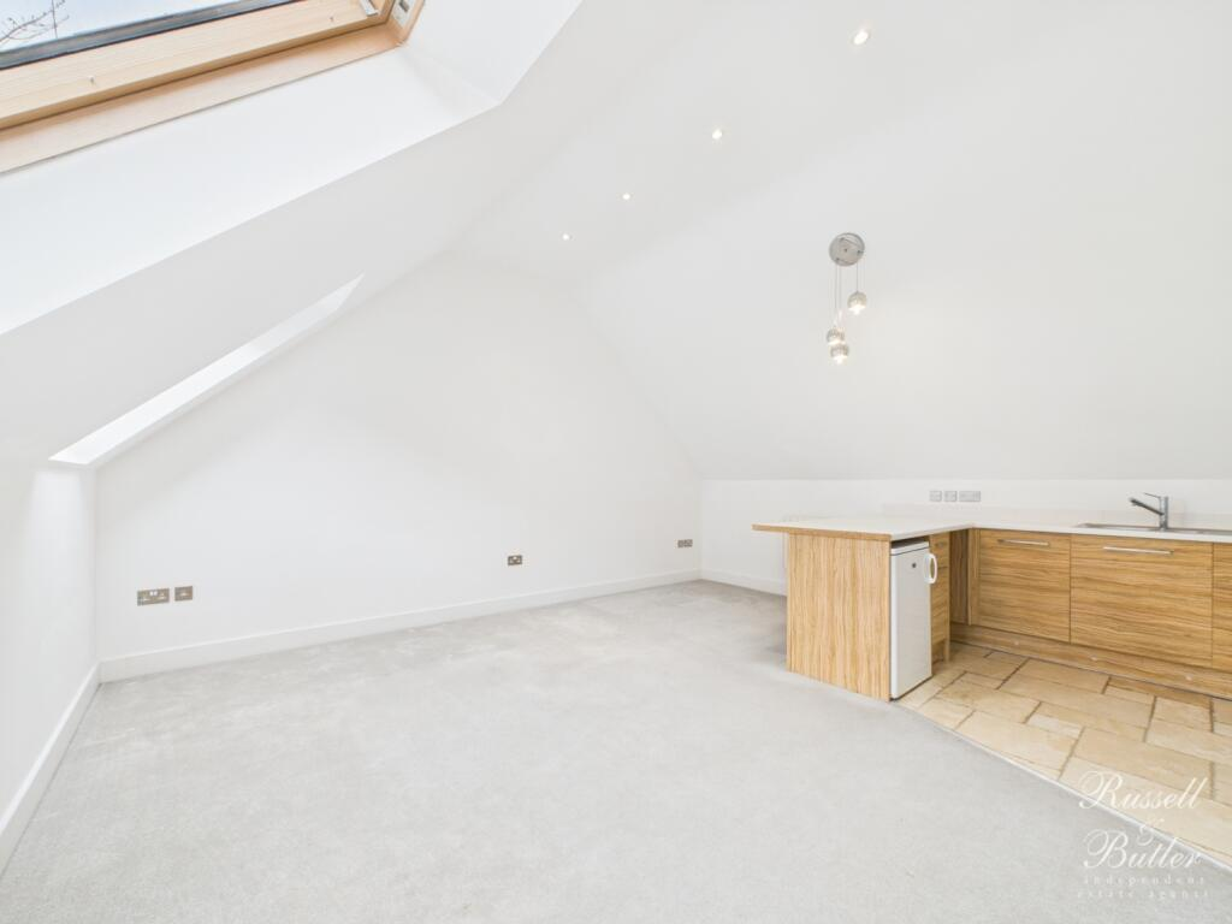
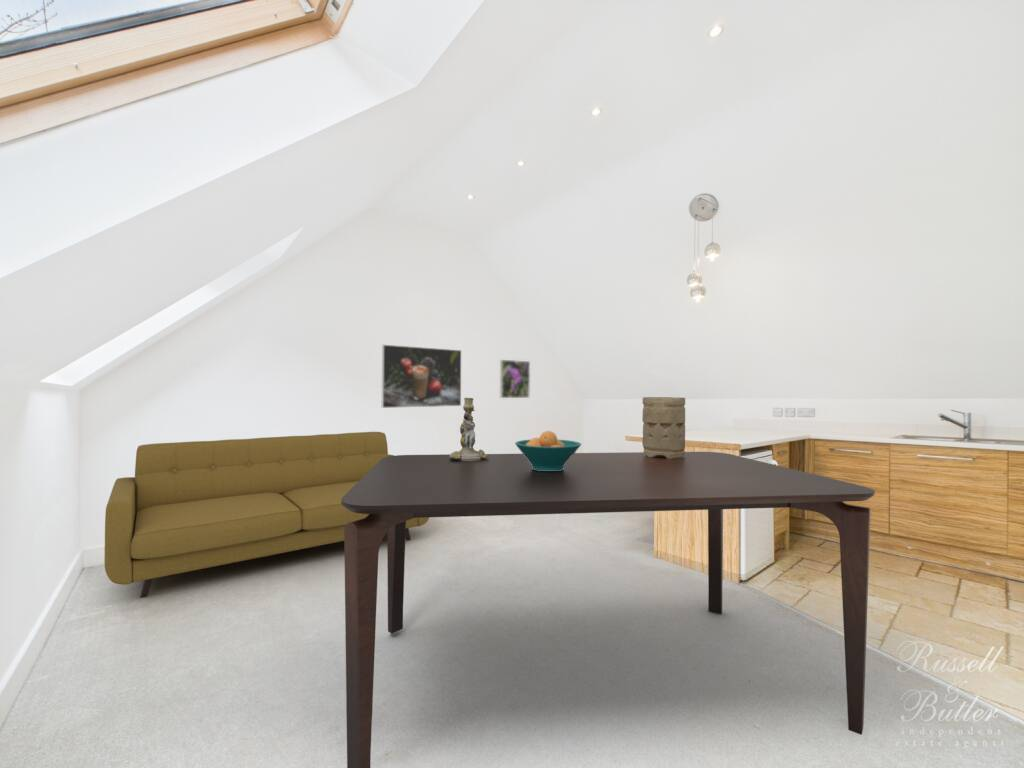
+ dining table [341,451,876,768]
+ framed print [381,344,462,409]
+ candlestick [449,397,490,461]
+ sofa [103,431,430,599]
+ fruit bowl [514,430,582,471]
+ vase [641,396,686,459]
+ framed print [499,359,531,399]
